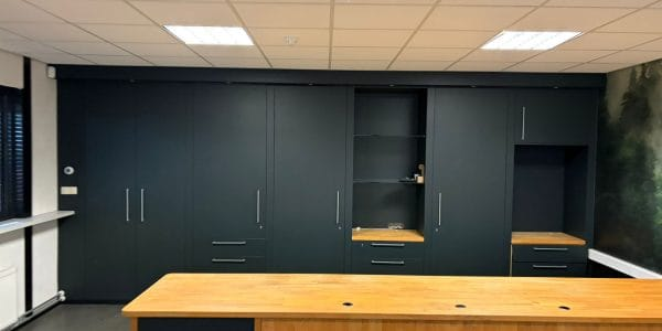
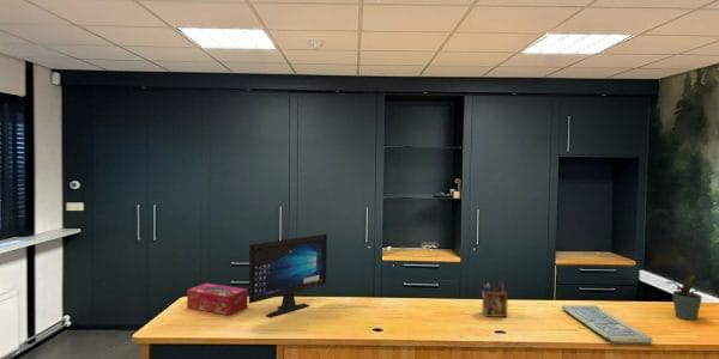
+ tissue box [186,282,249,317]
+ keyboard [561,304,654,346]
+ potted plant [664,274,709,322]
+ desk organizer [482,280,509,318]
+ computer monitor [248,233,328,318]
